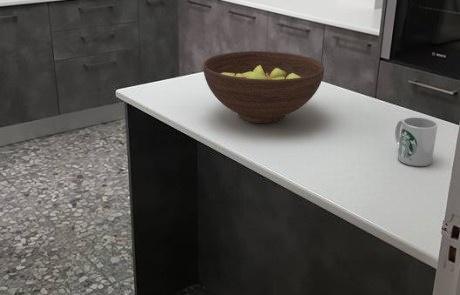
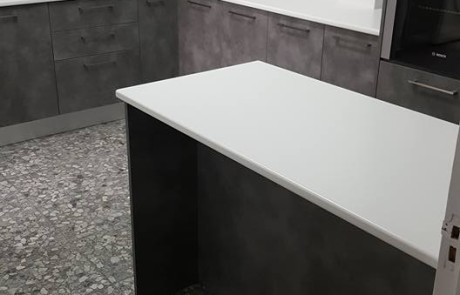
- mug [394,116,439,167]
- fruit bowl [202,50,325,124]
